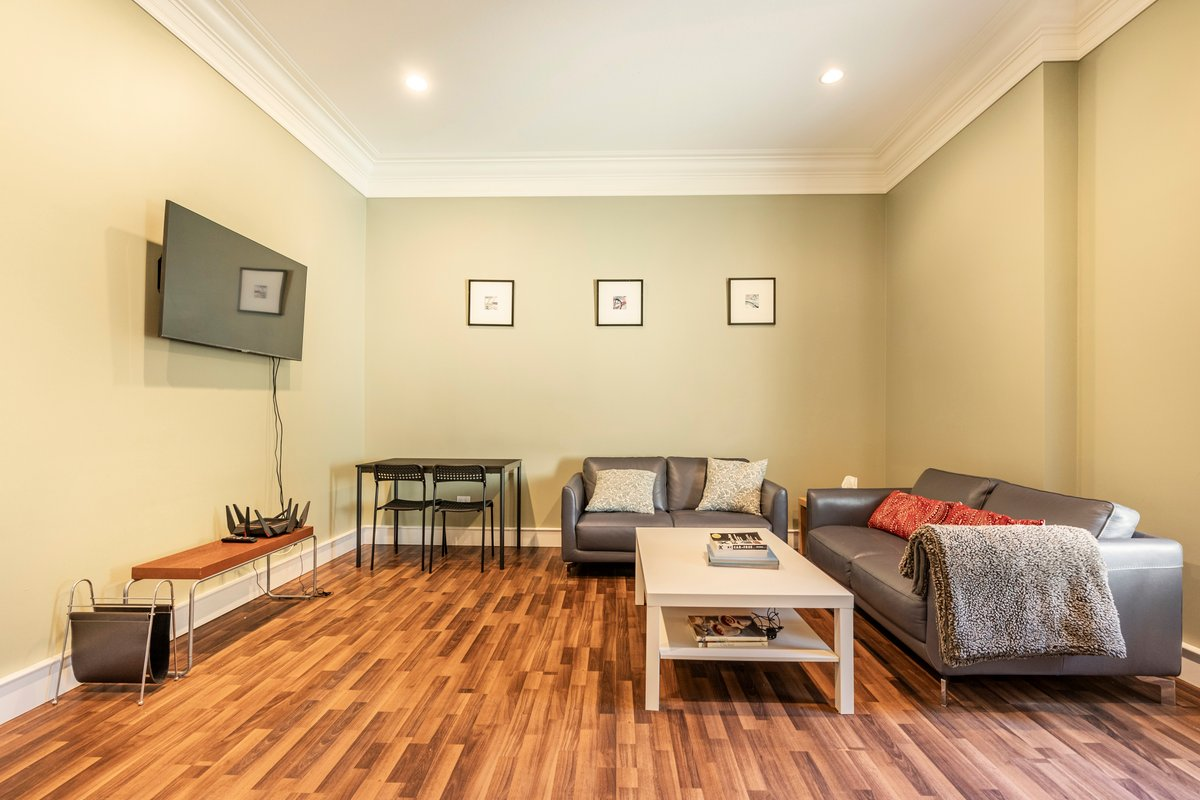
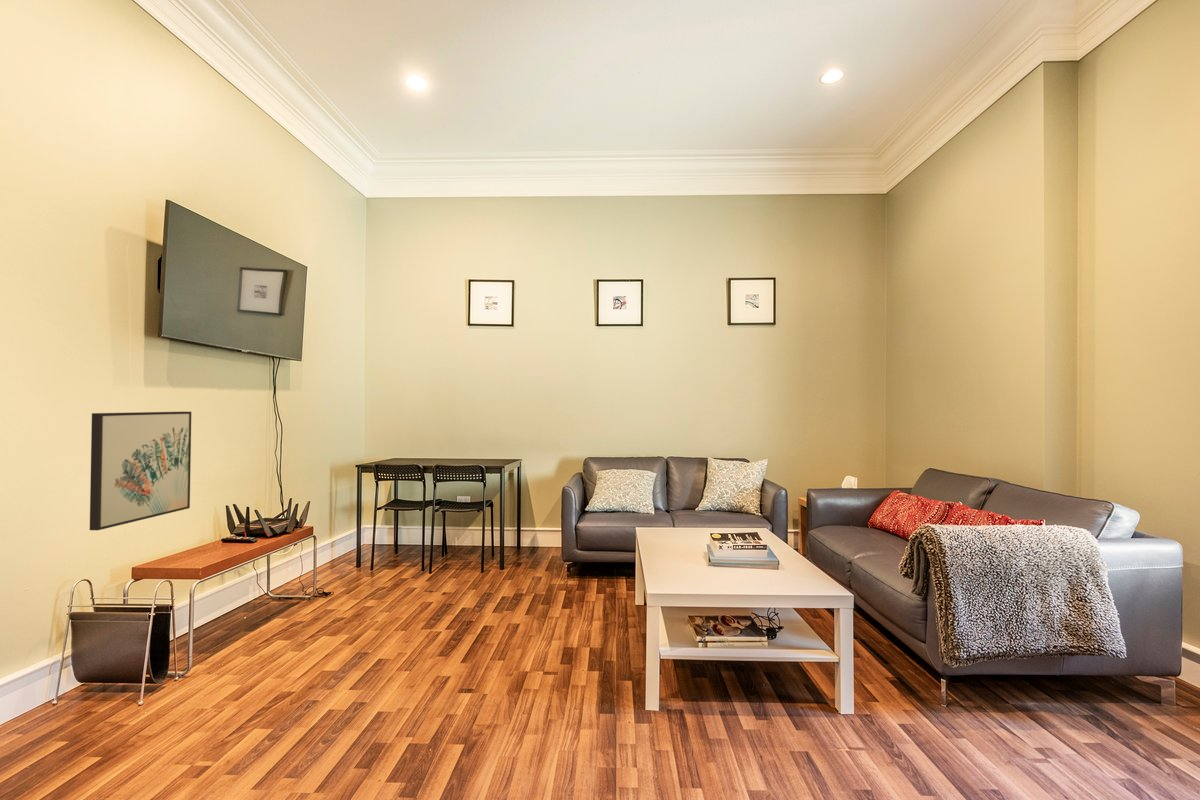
+ wall art [89,411,192,531]
